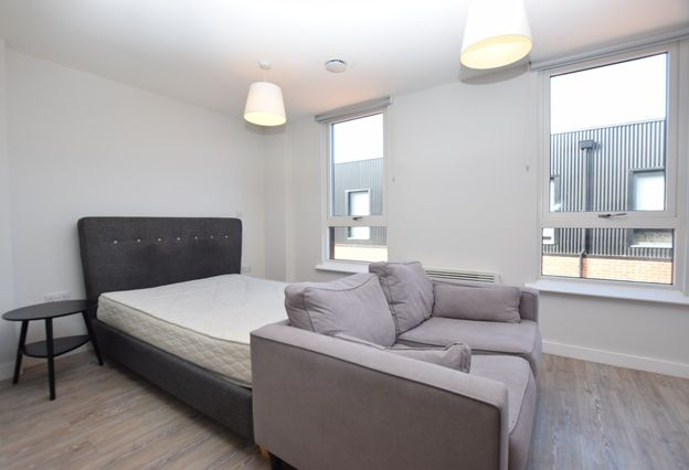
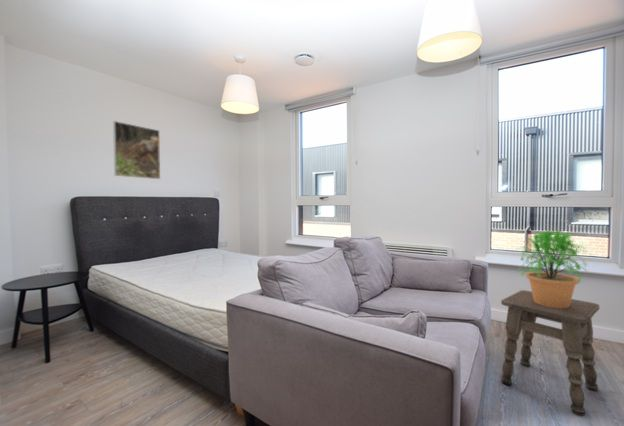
+ side table [500,289,600,417]
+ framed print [112,120,161,180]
+ potted plant [517,229,592,308]
